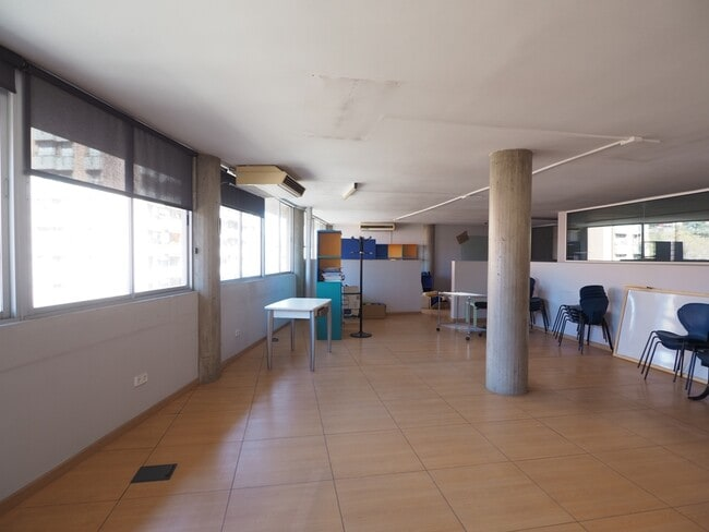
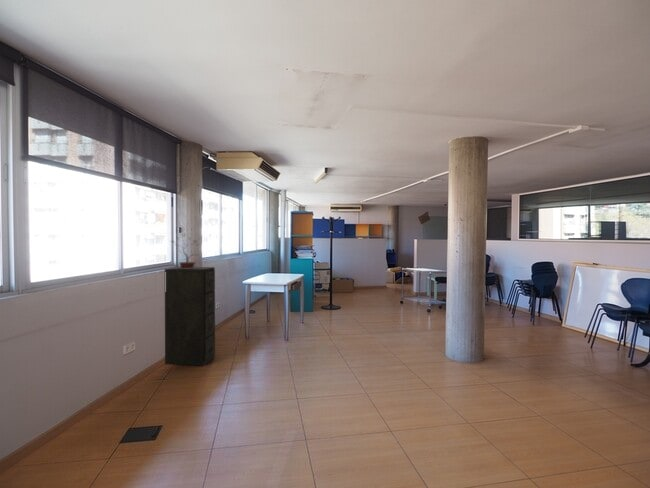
+ potted plant [170,232,201,269]
+ filing cabinet [164,266,216,367]
